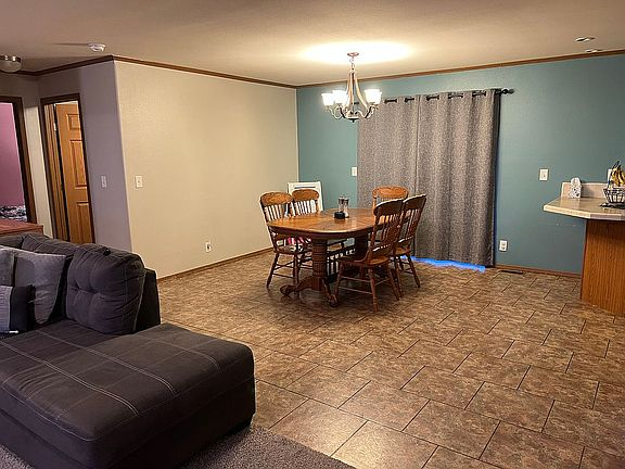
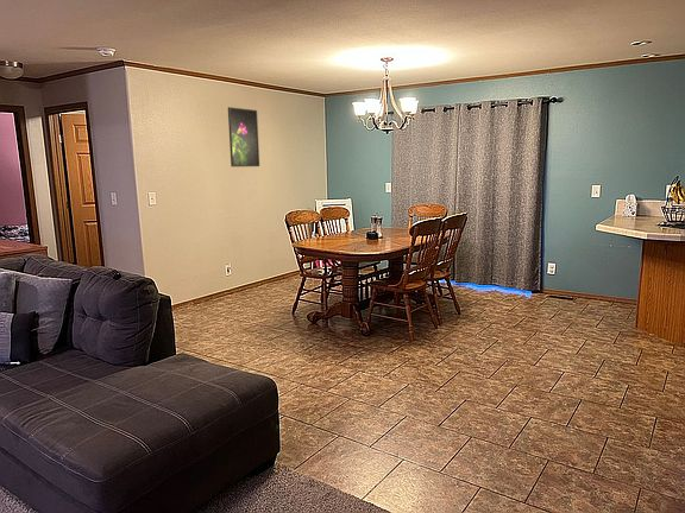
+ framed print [227,106,260,167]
